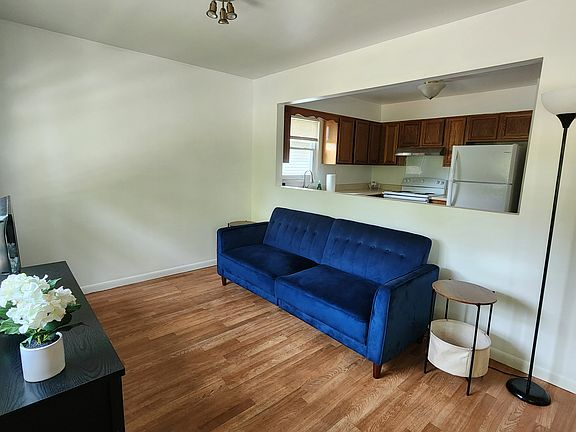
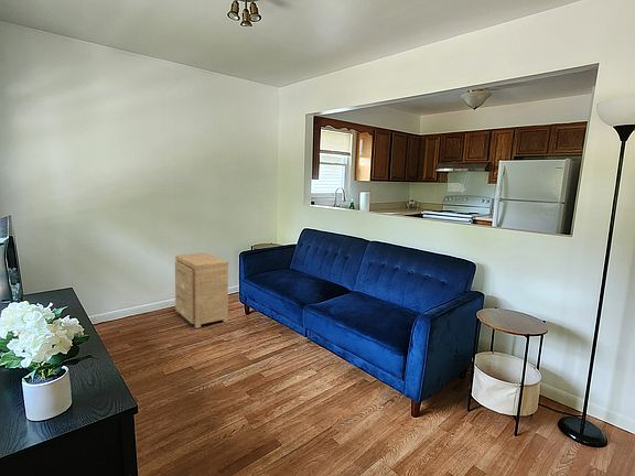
+ side table [174,252,229,329]
